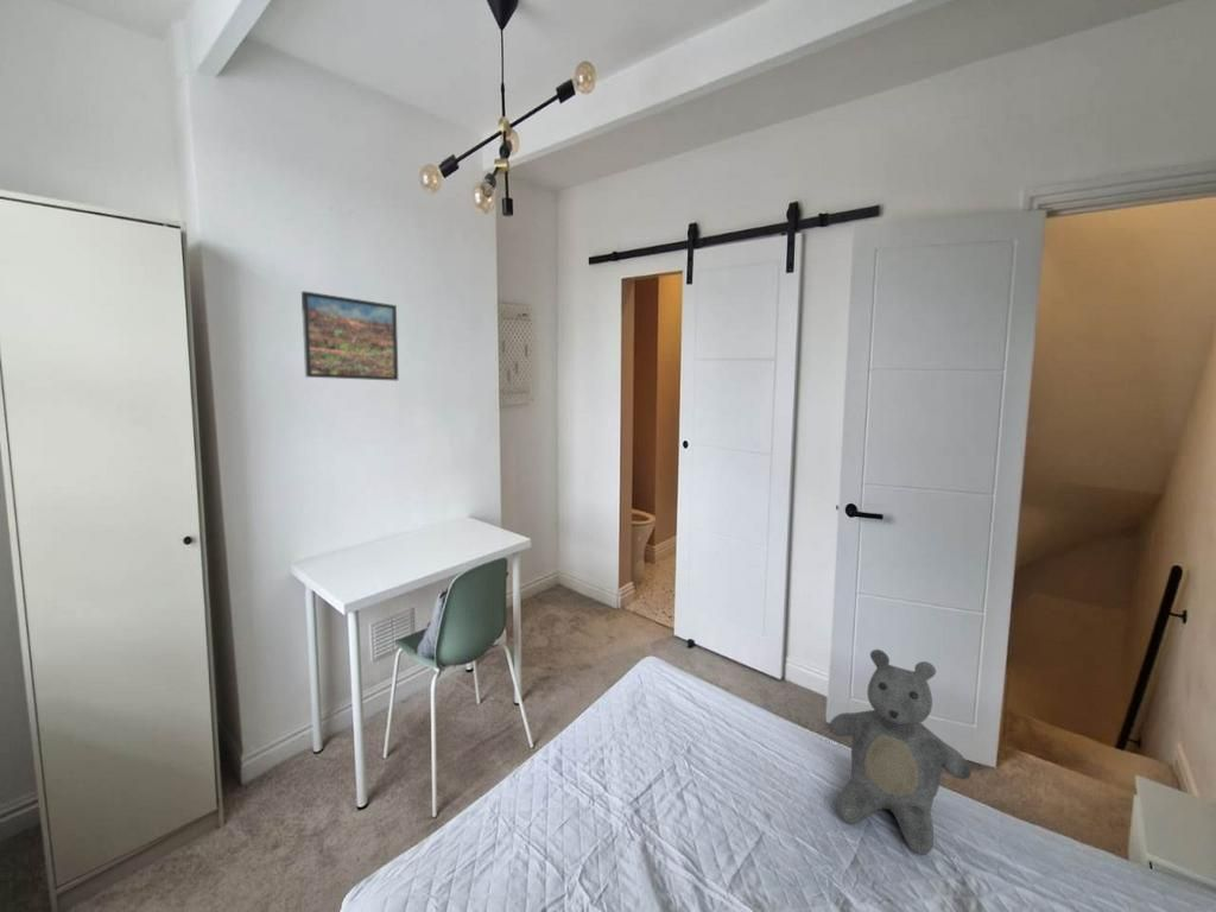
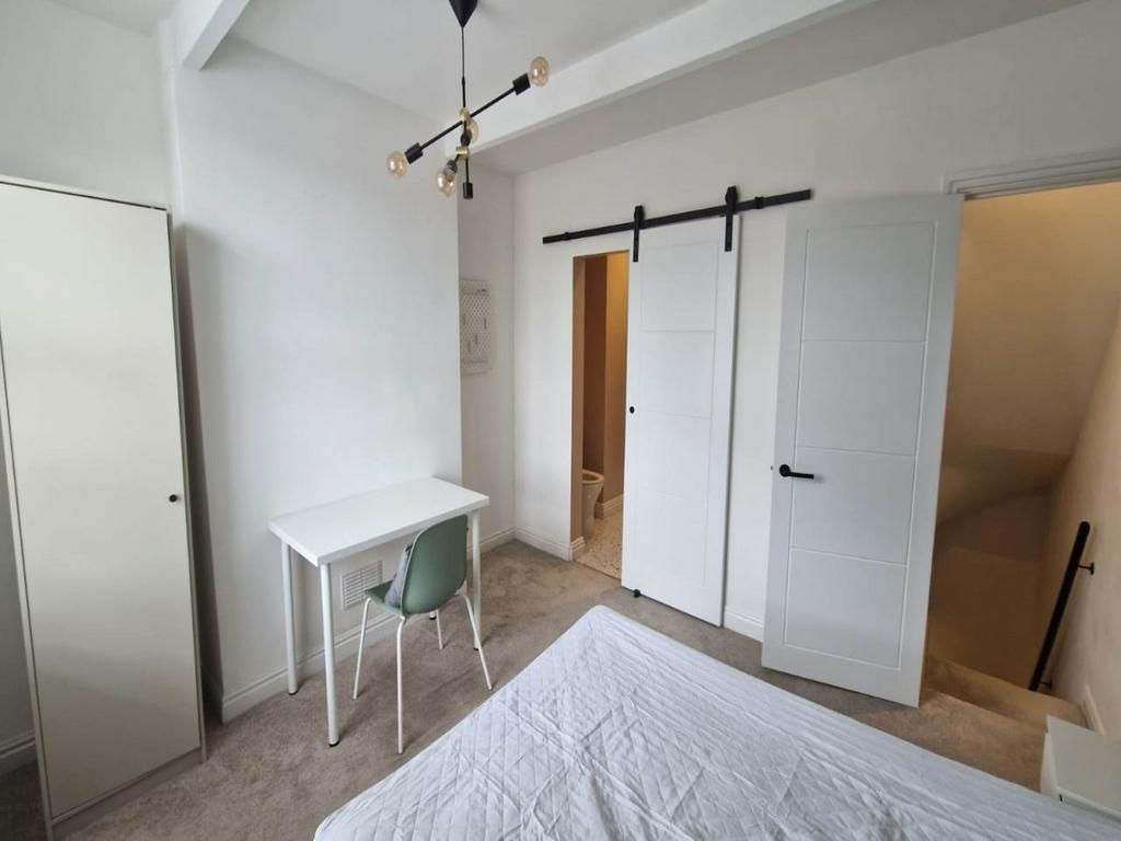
- teddy bear [829,648,973,855]
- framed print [300,290,399,381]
